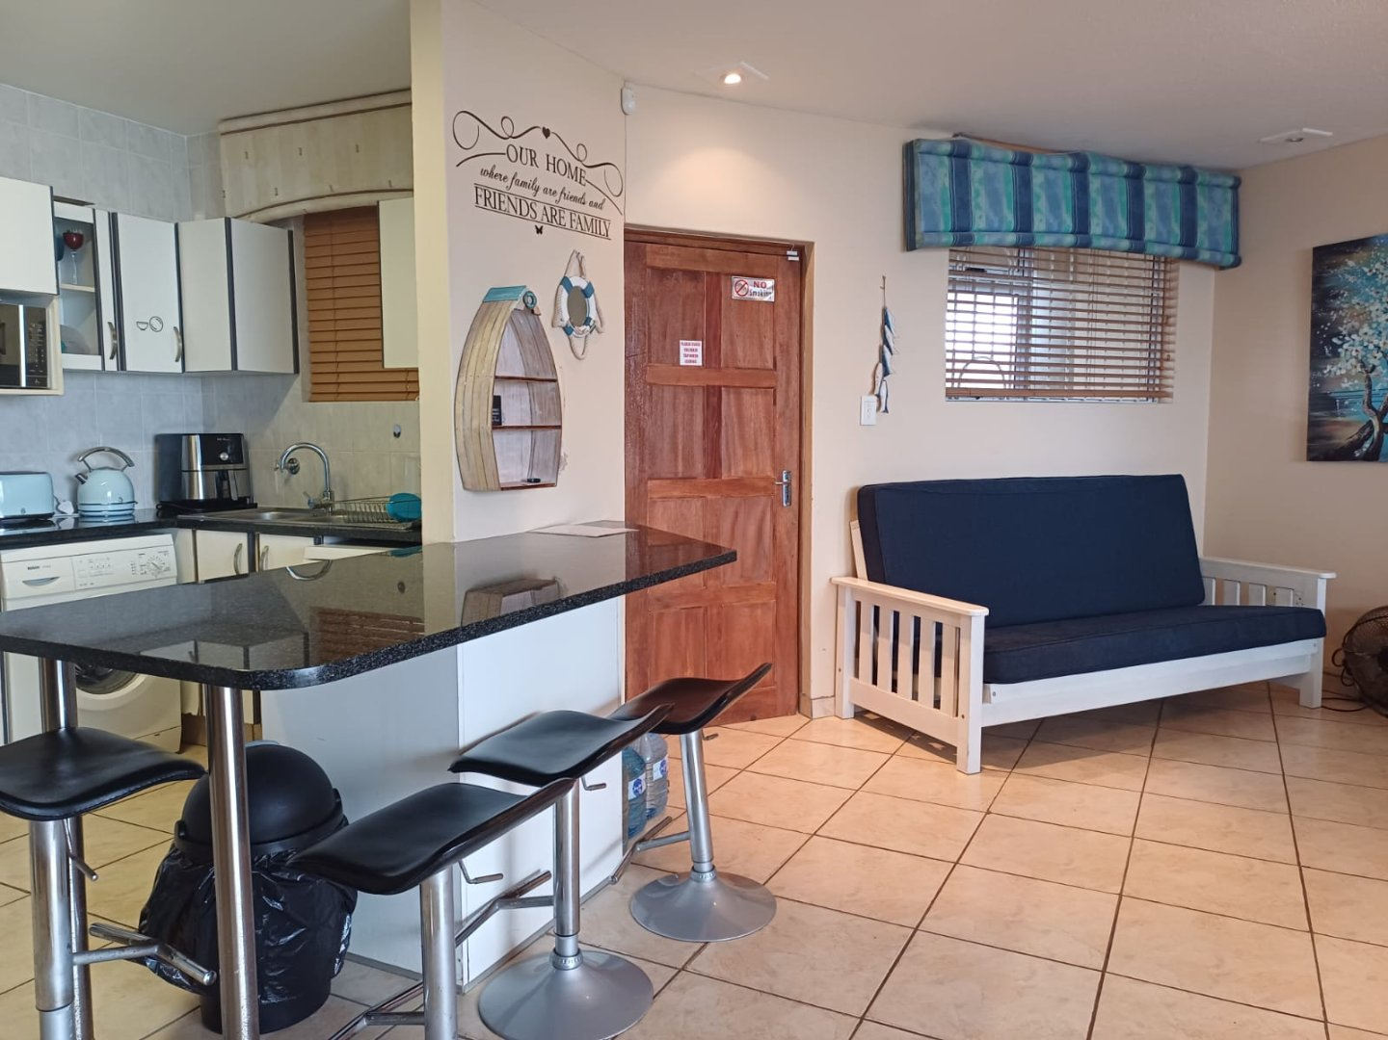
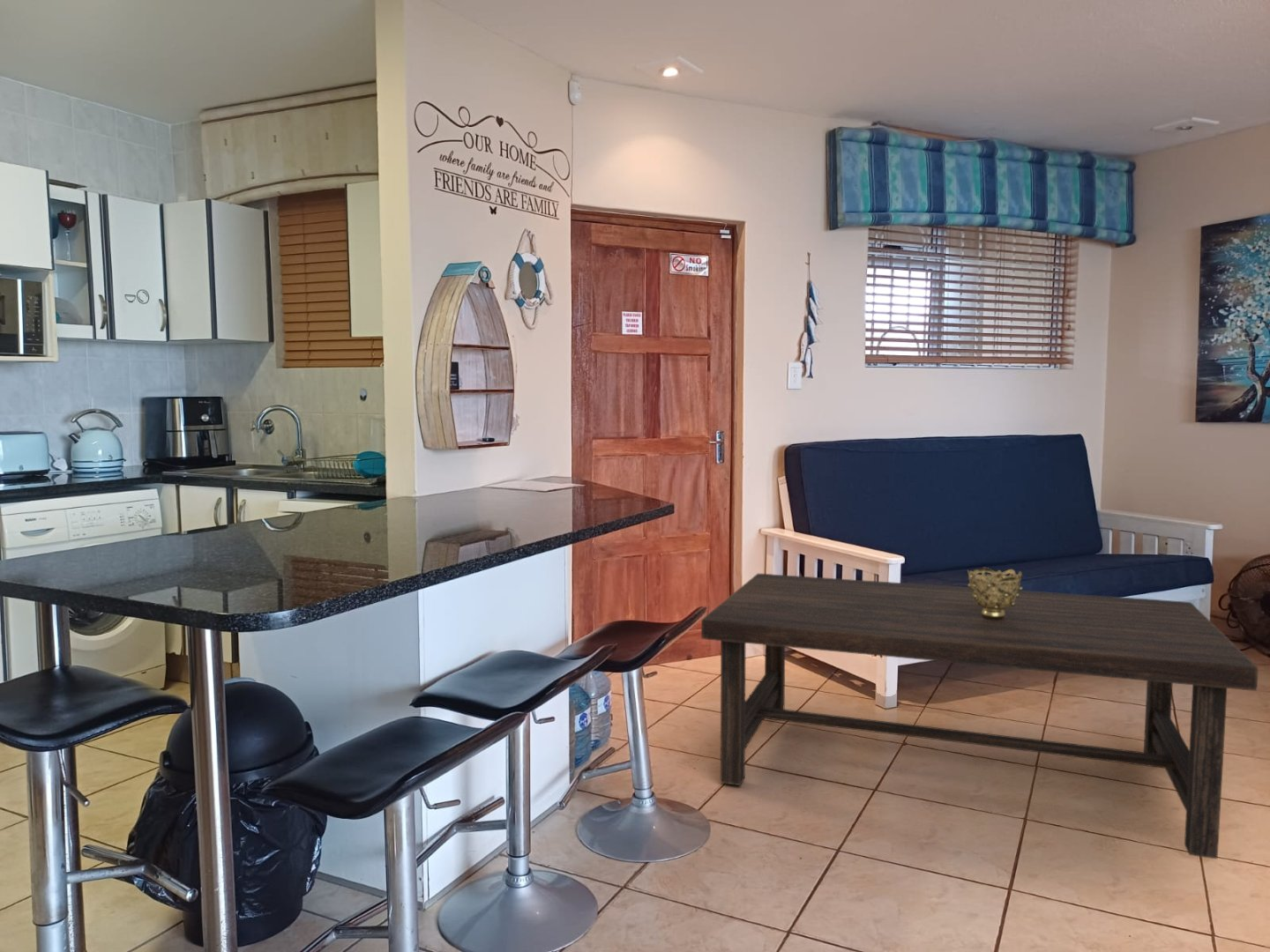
+ decorative bowl [967,567,1023,620]
+ coffee table [700,573,1259,860]
